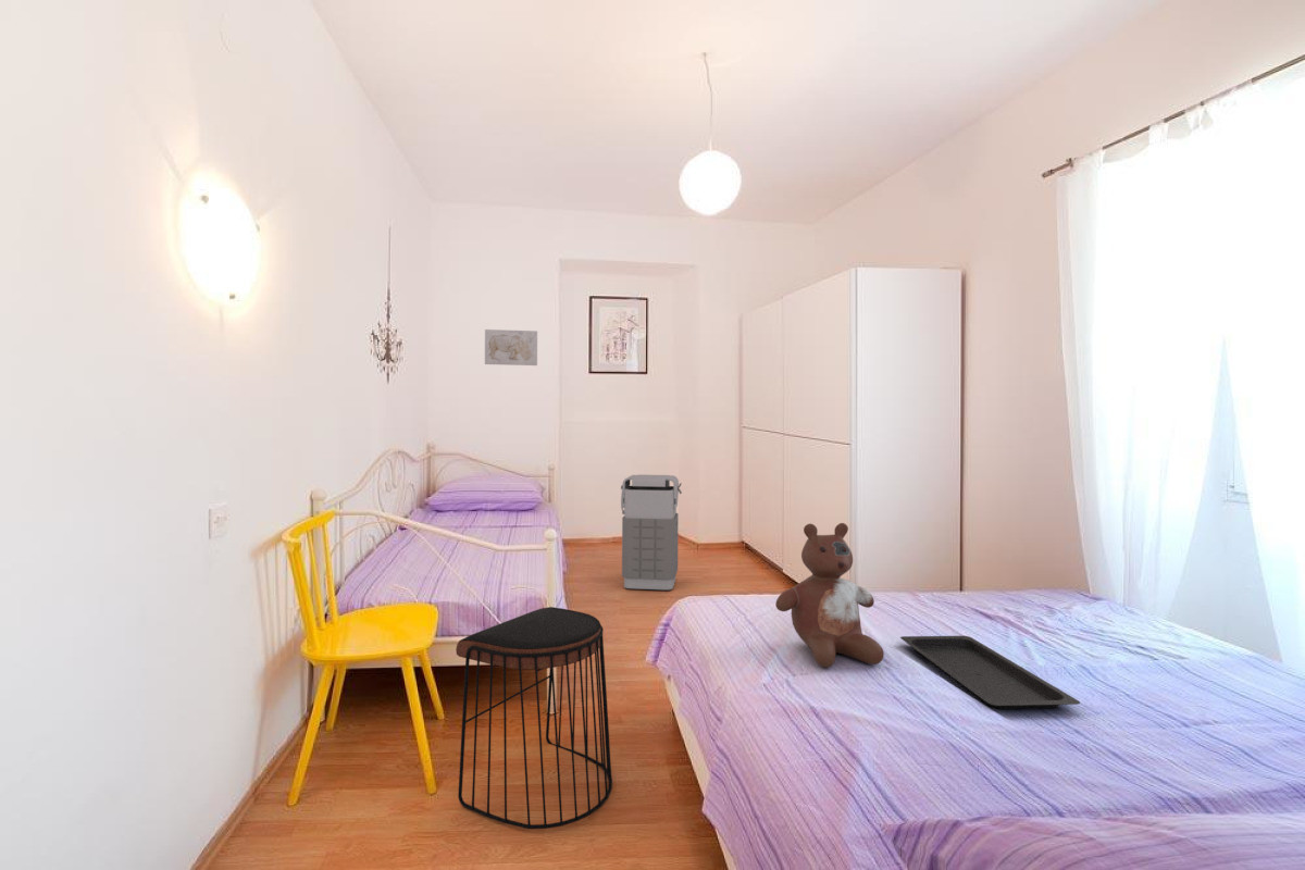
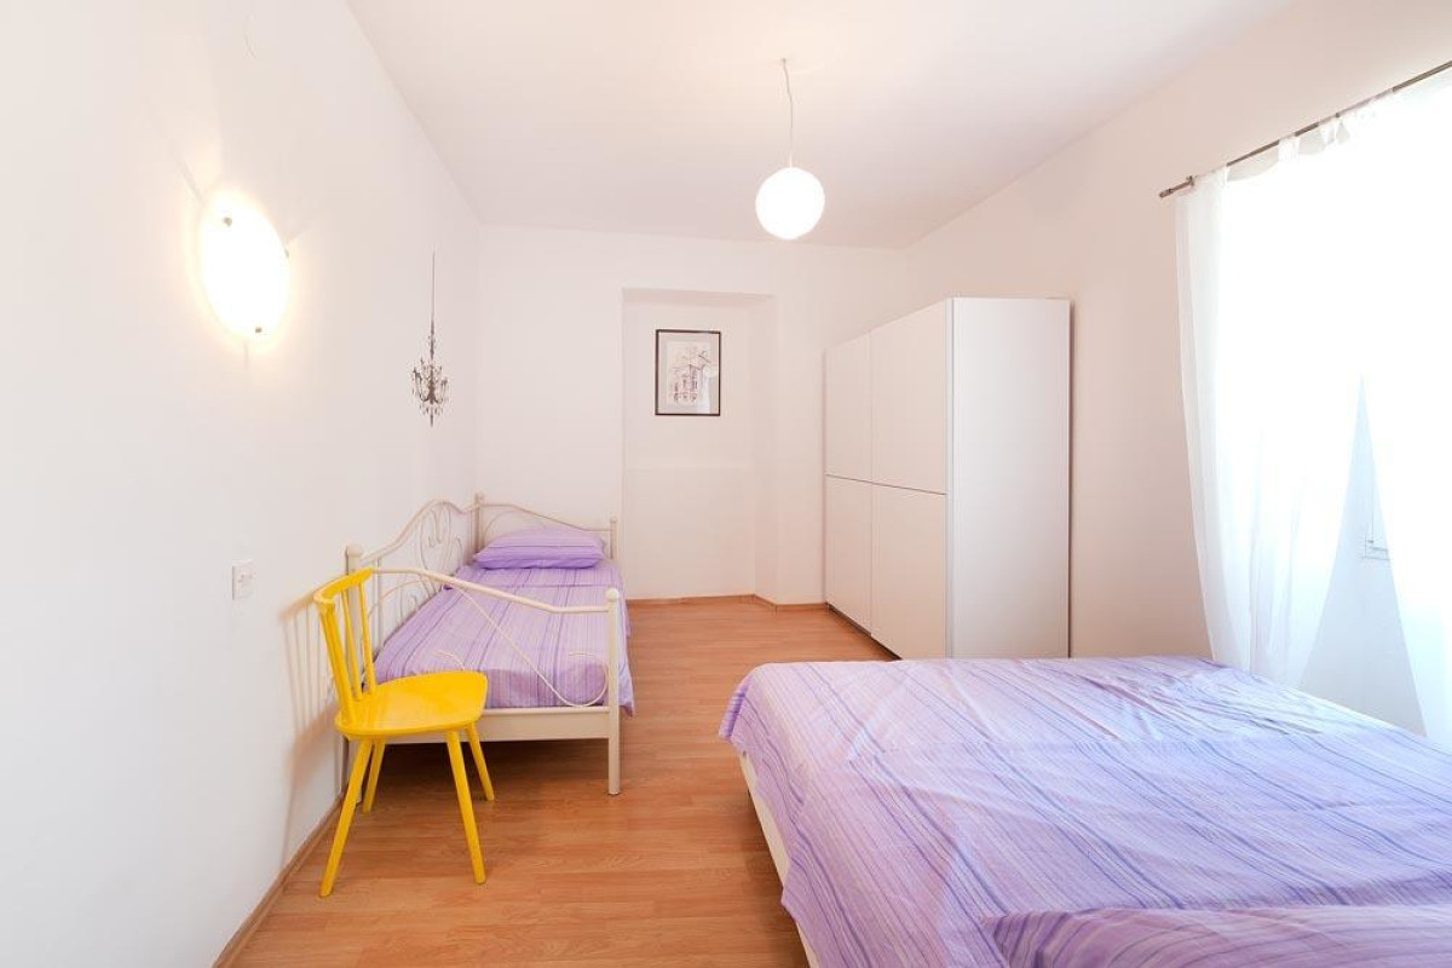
- wall art [484,328,538,366]
- grenade [620,474,683,591]
- serving tray [899,635,1081,710]
- stool [455,606,613,830]
- stuffed bear [774,522,885,669]
